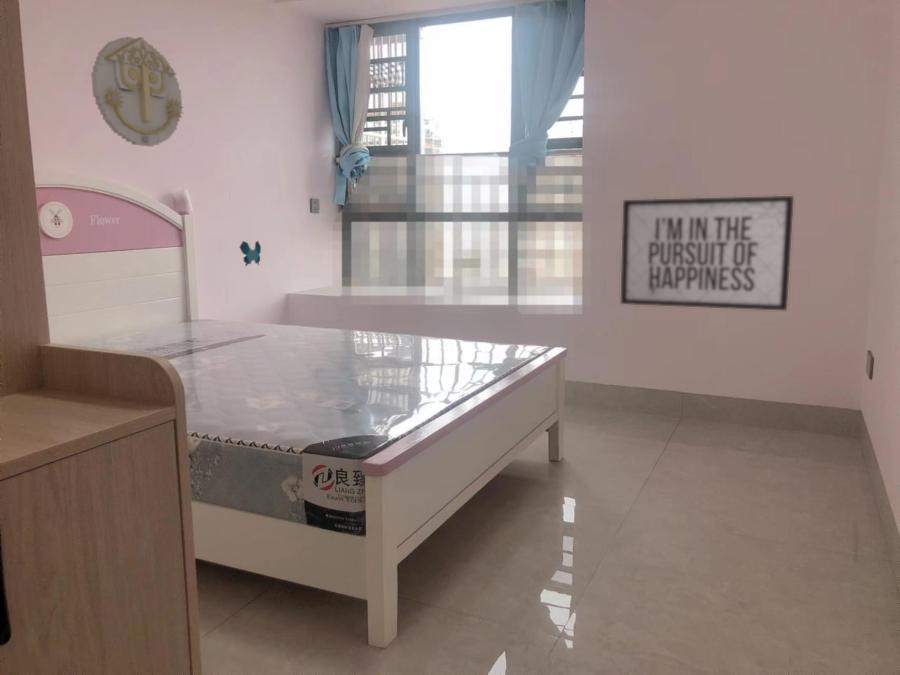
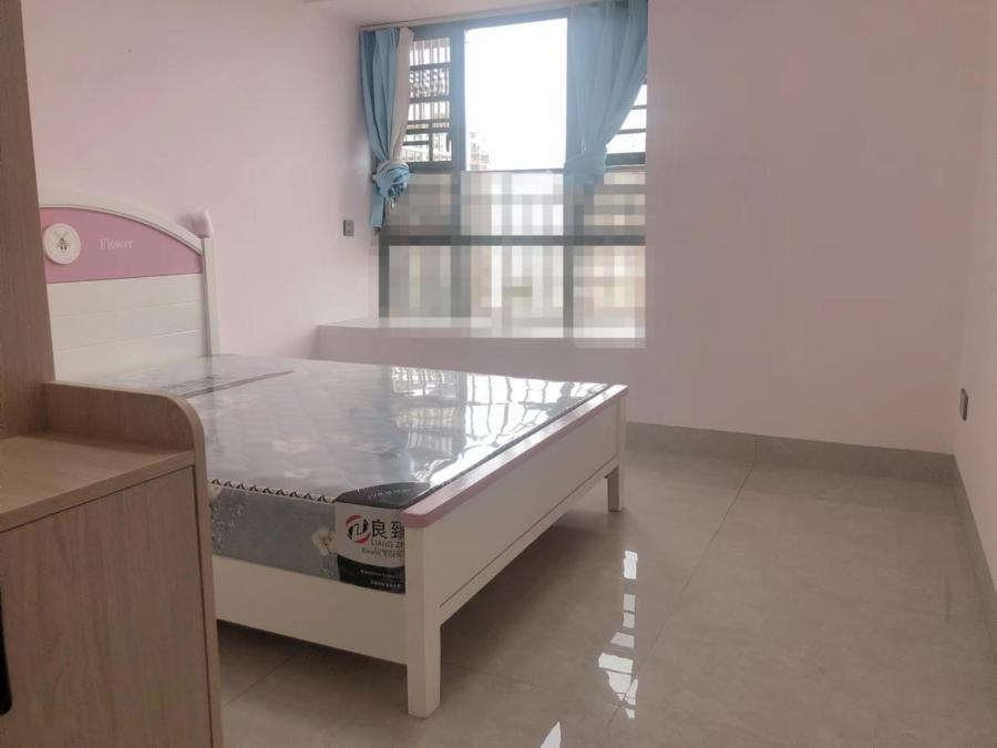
- wall decoration [90,36,185,148]
- mirror [620,195,795,311]
- decorative butterfly [239,240,262,267]
